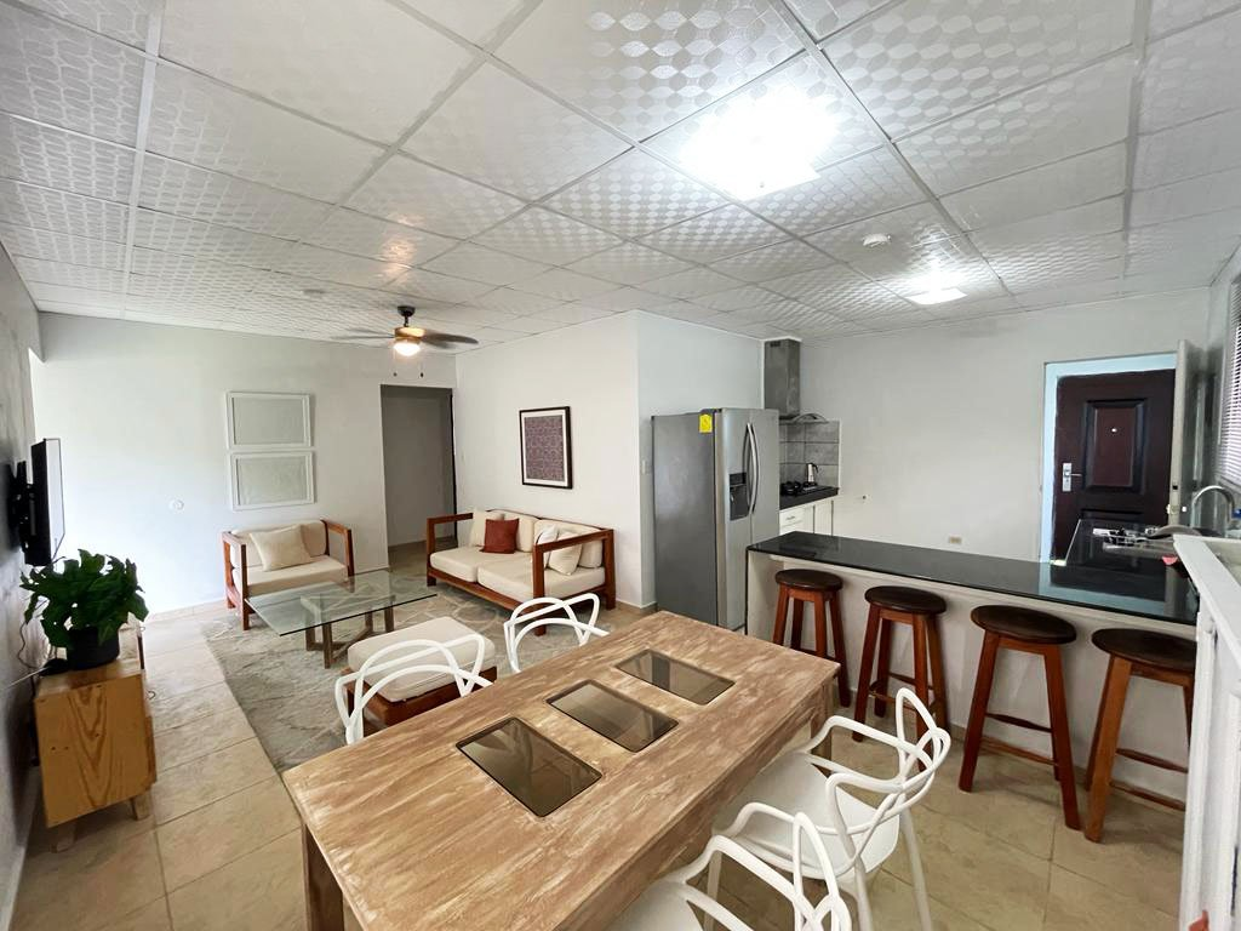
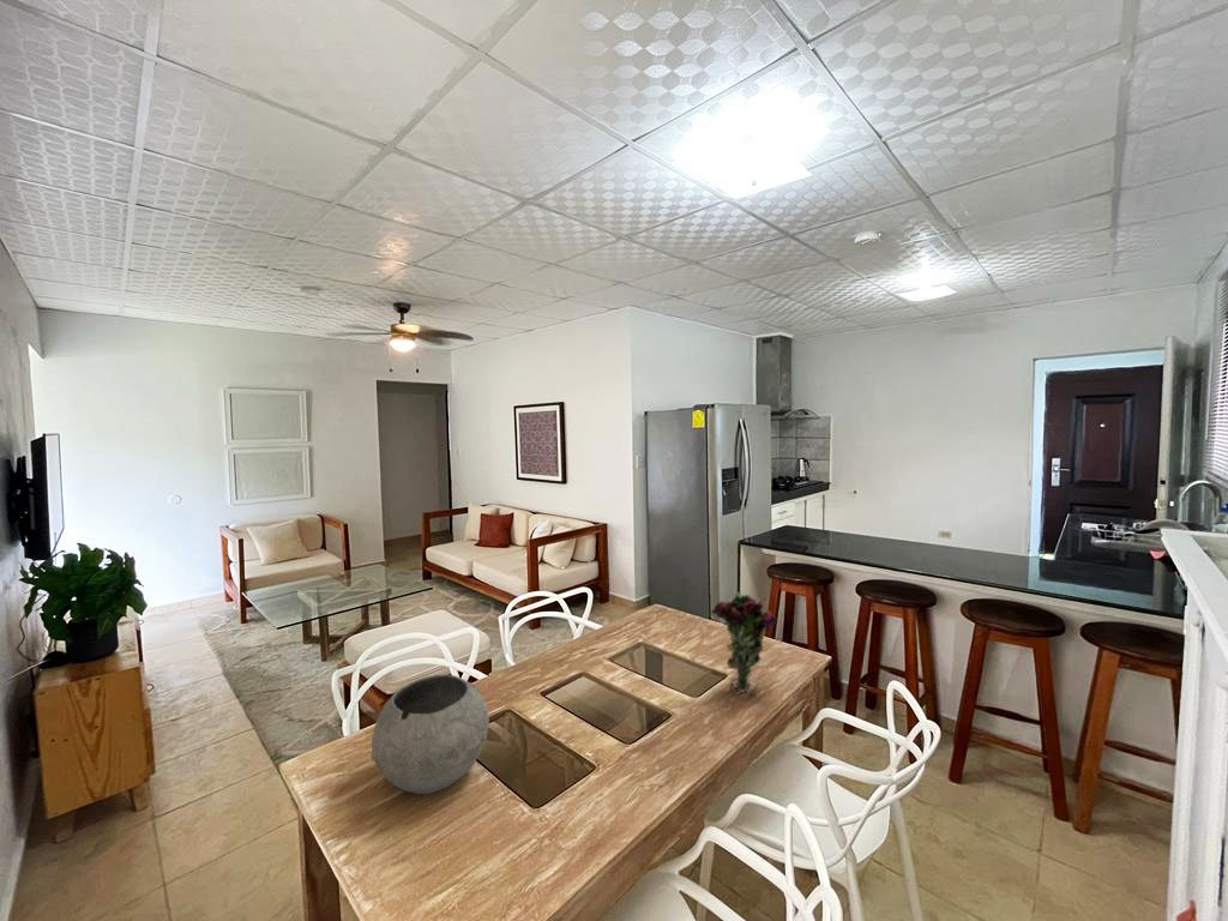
+ flower [710,591,778,698]
+ bowl [369,674,490,795]
